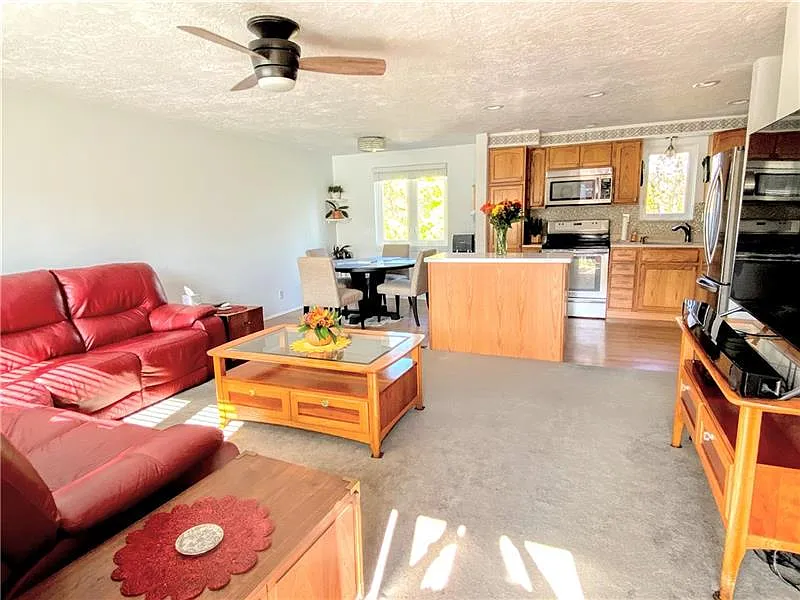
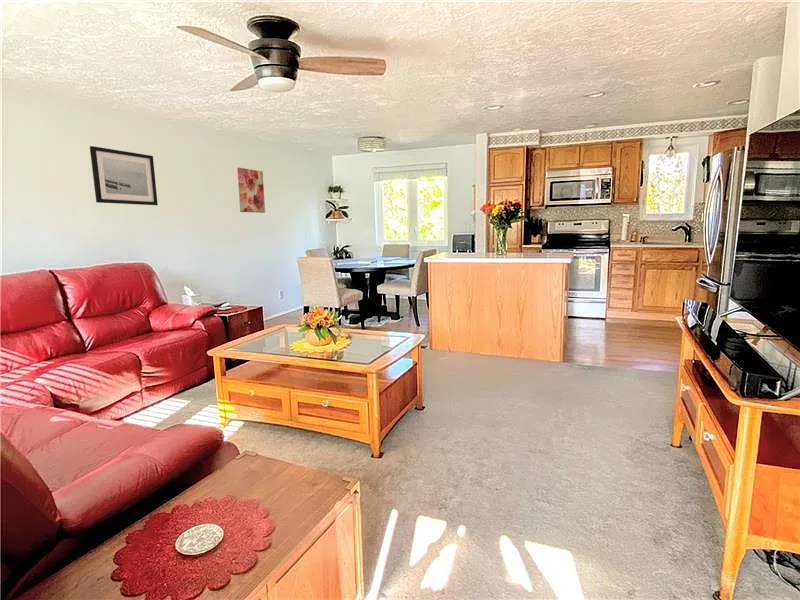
+ wall art [89,145,159,206]
+ wall art [236,167,266,214]
